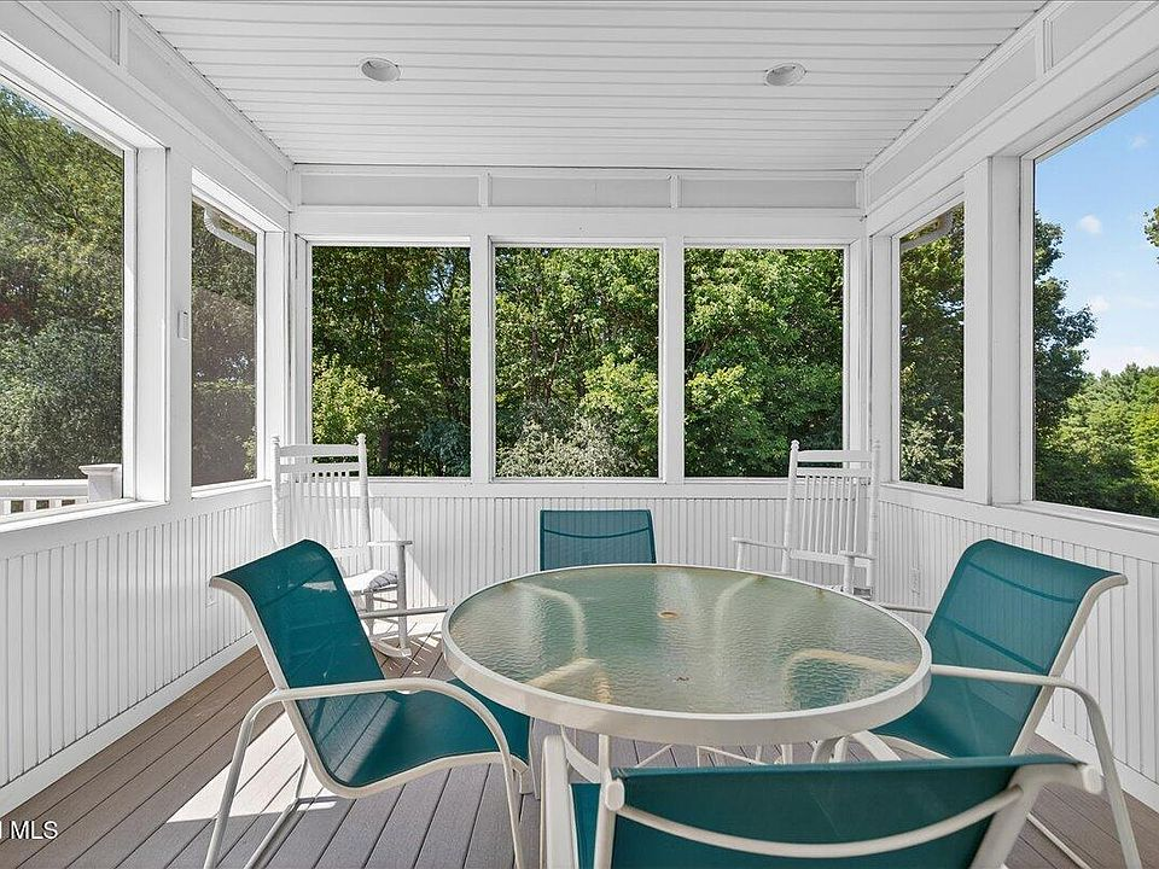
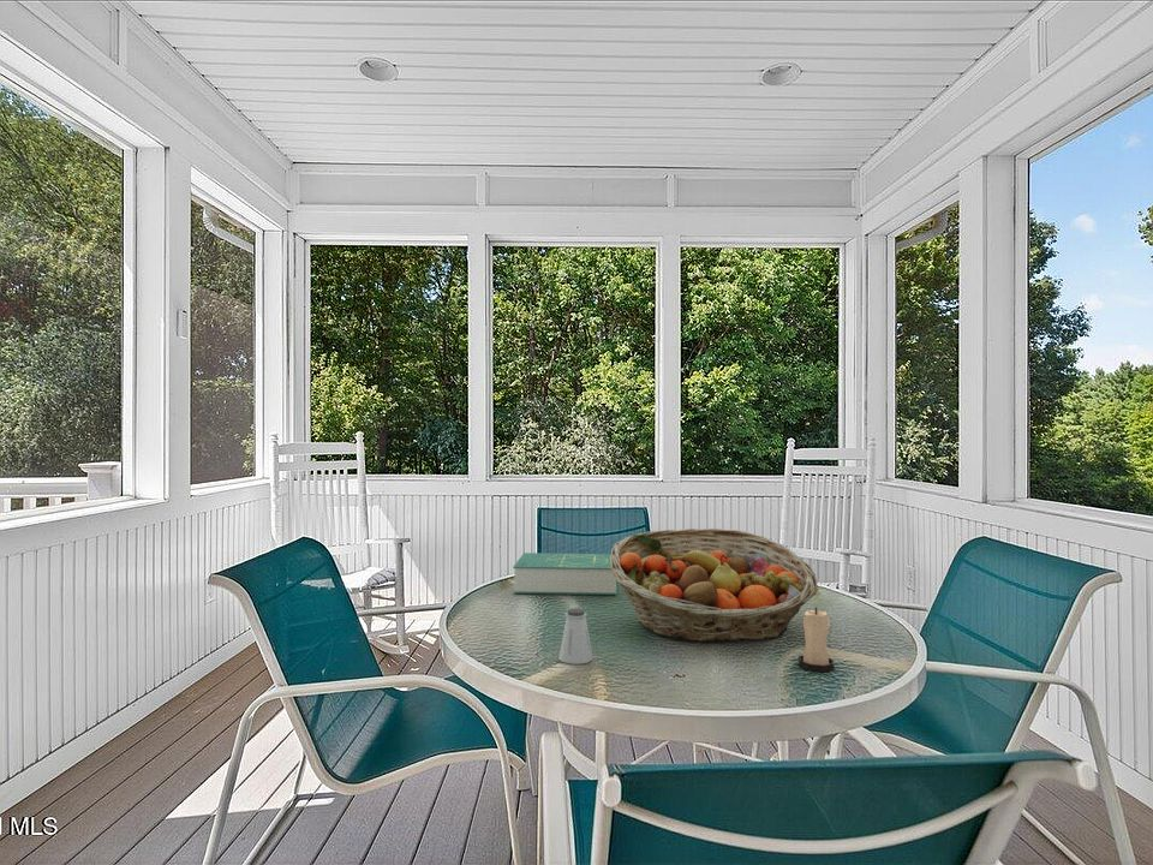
+ candle [797,606,836,673]
+ book [512,551,617,596]
+ saltshaker [557,607,595,666]
+ fruit basket [610,527,818,644]
